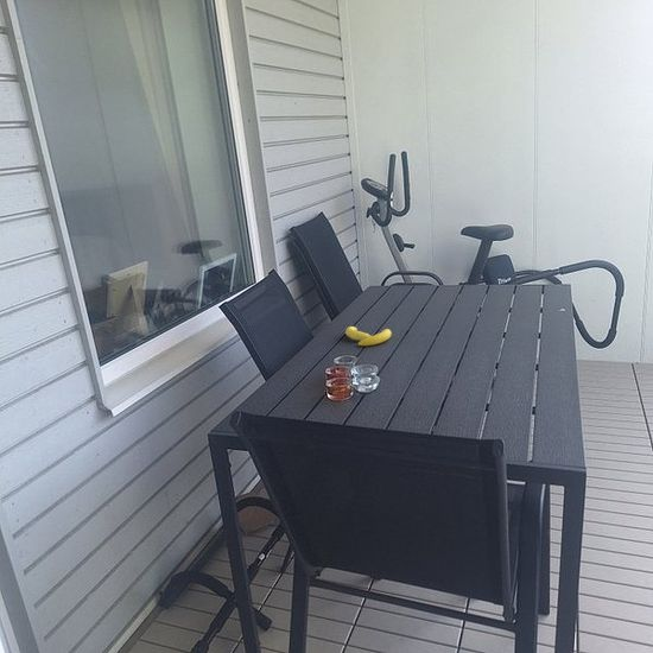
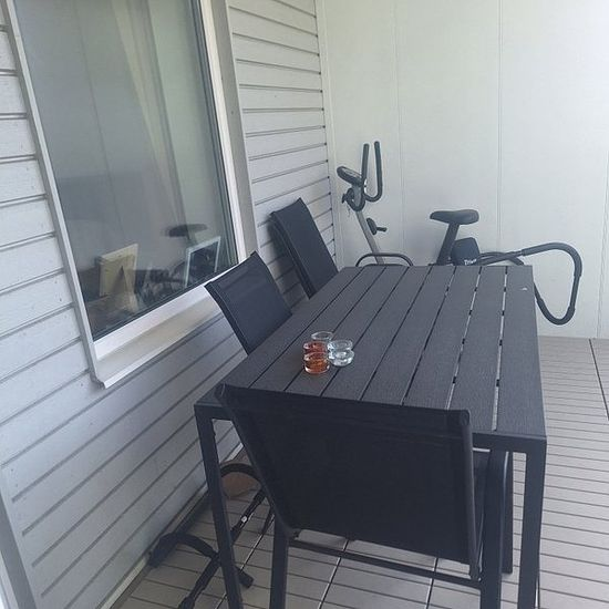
- banana [344,325,393,347]
